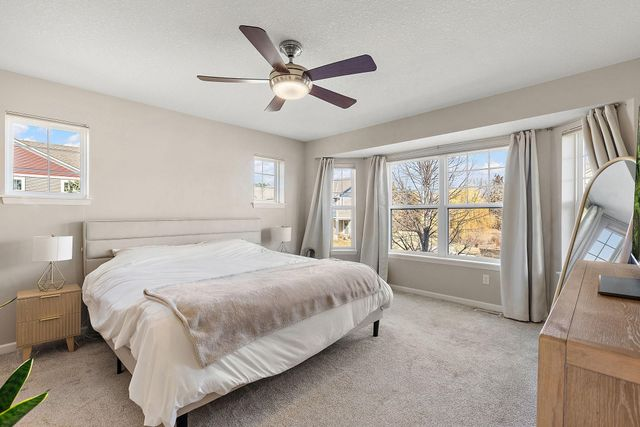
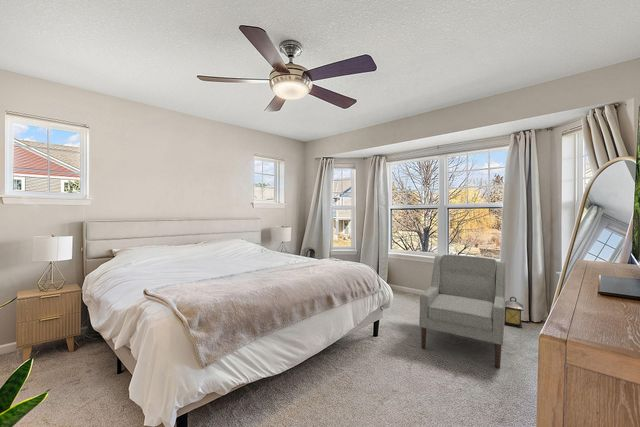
+ lantern [504,296,524,329]
+ chair [418,254,507,369]
